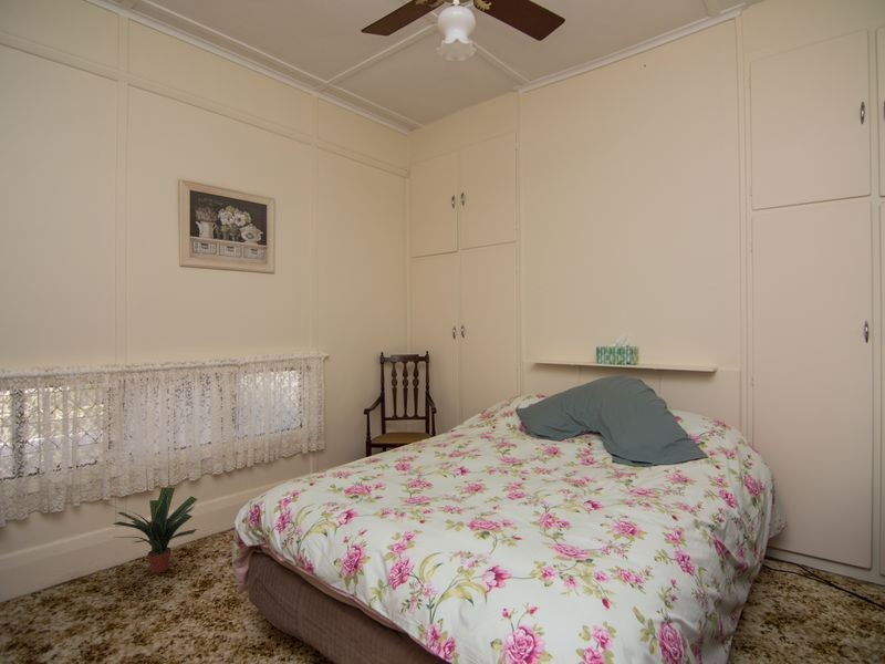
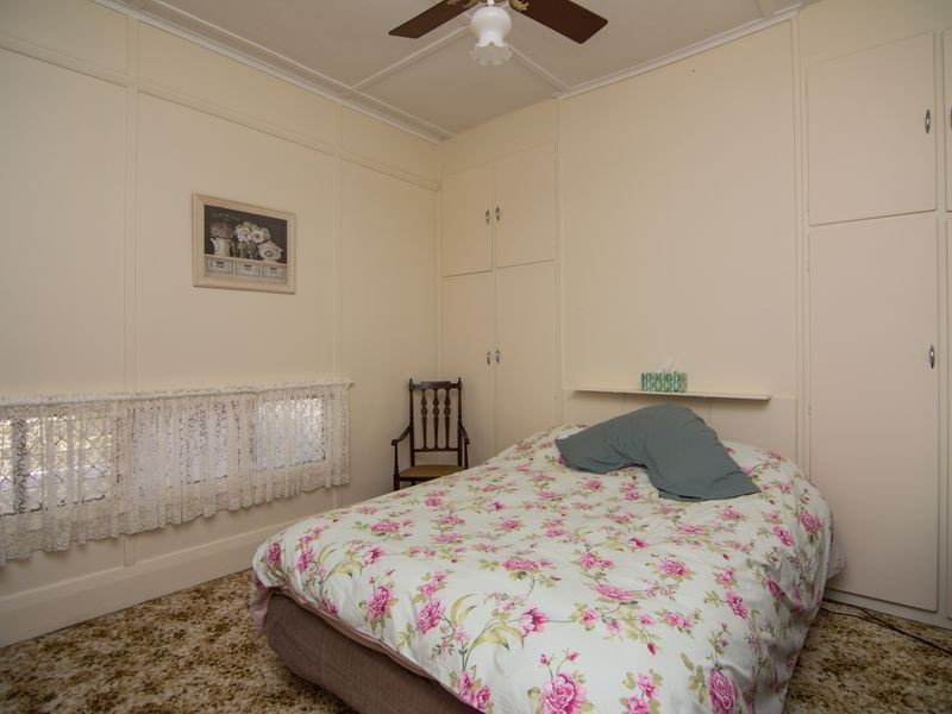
- potted plant [98,487,199,574]
